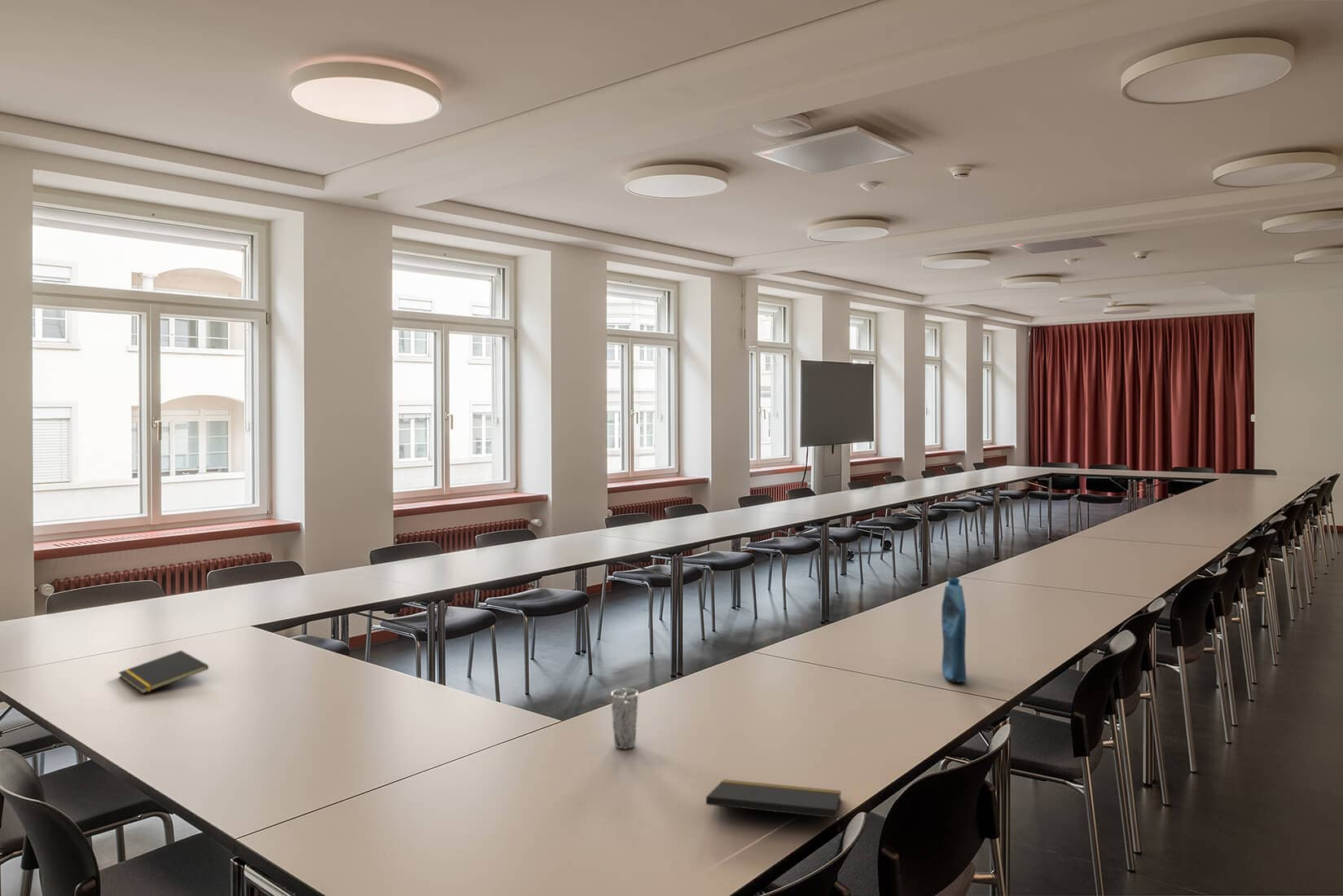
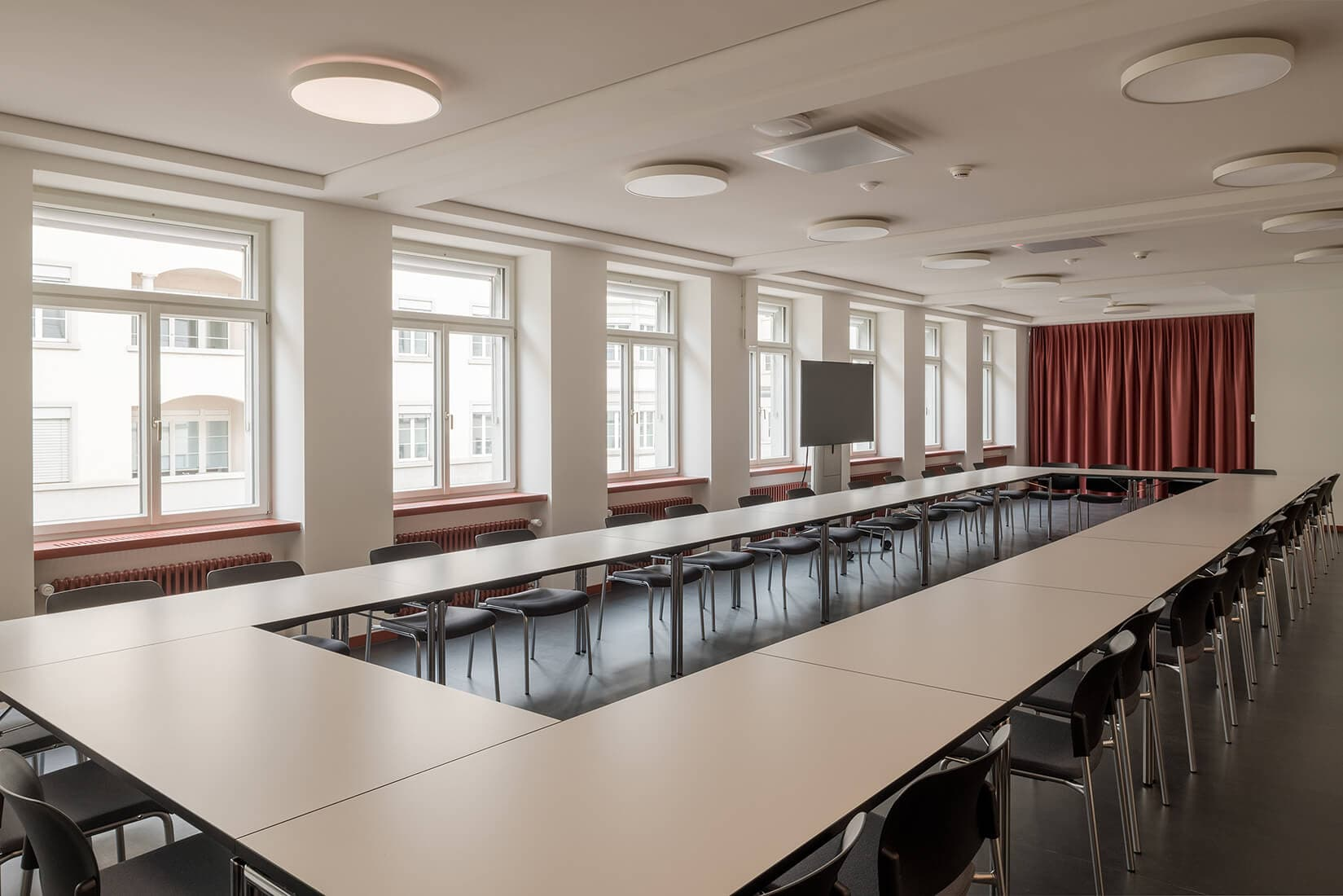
- bottle [941,577,968,683]
- notepad [117,650,209,695]
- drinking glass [610,687,639,750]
- notepad [705,779,842,836]
